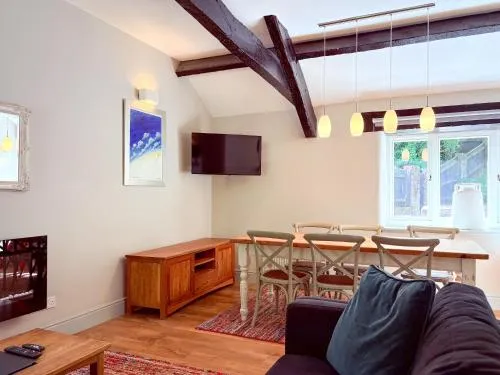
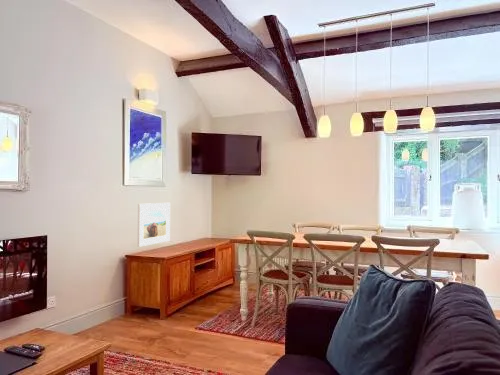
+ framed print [137,202,171,248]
